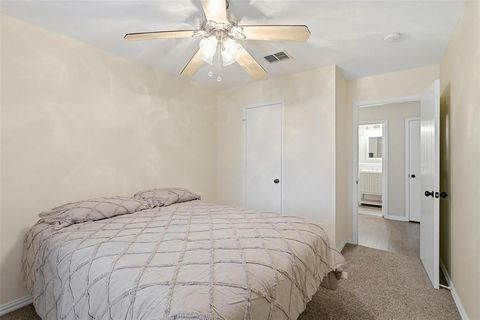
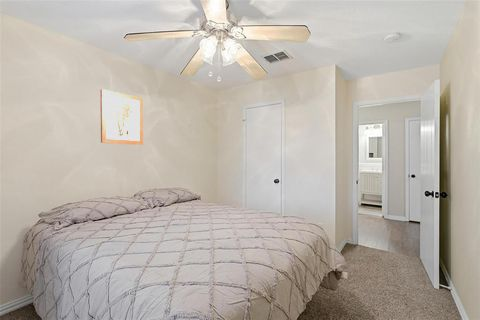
+ wall art [99,88,144,146]
